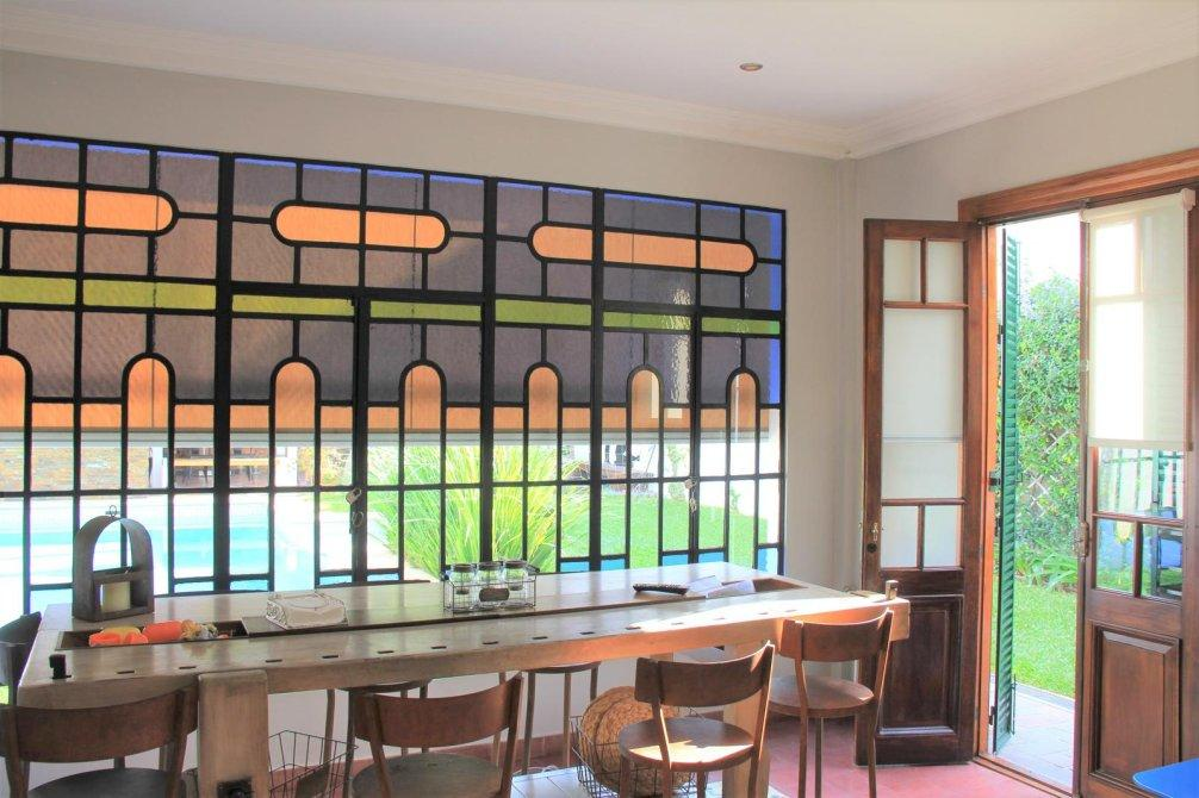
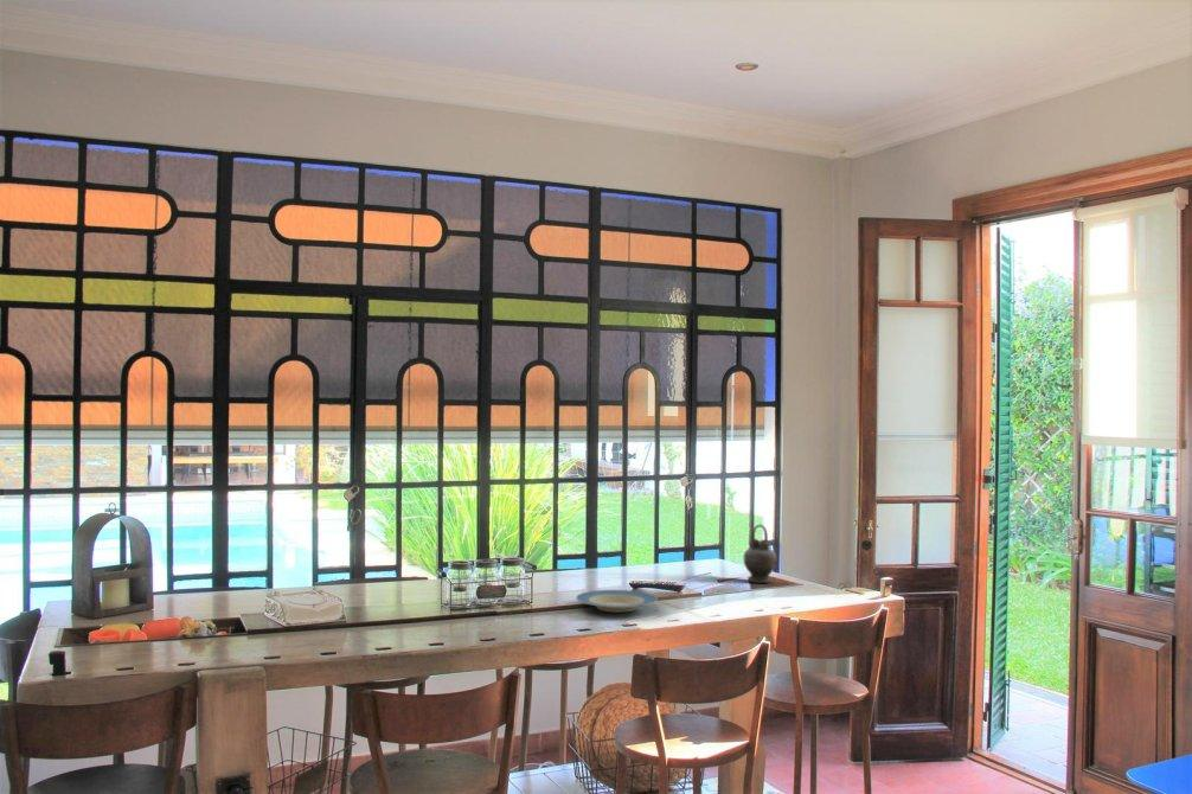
+ teapot [742,524,778,584]
+ plate [575,589,659,614]
